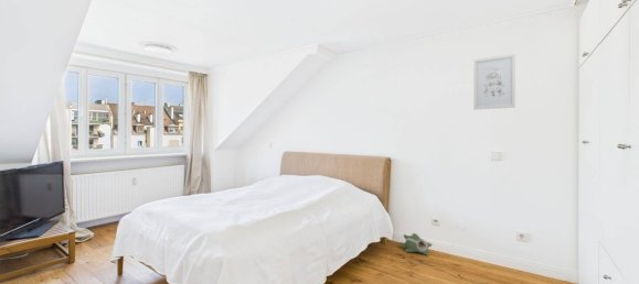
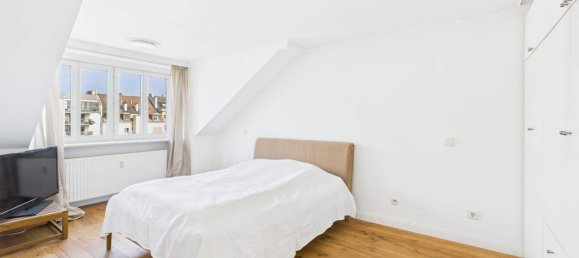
- wall art [472,53,516,111]
- plush toy [398,232,434,256]
